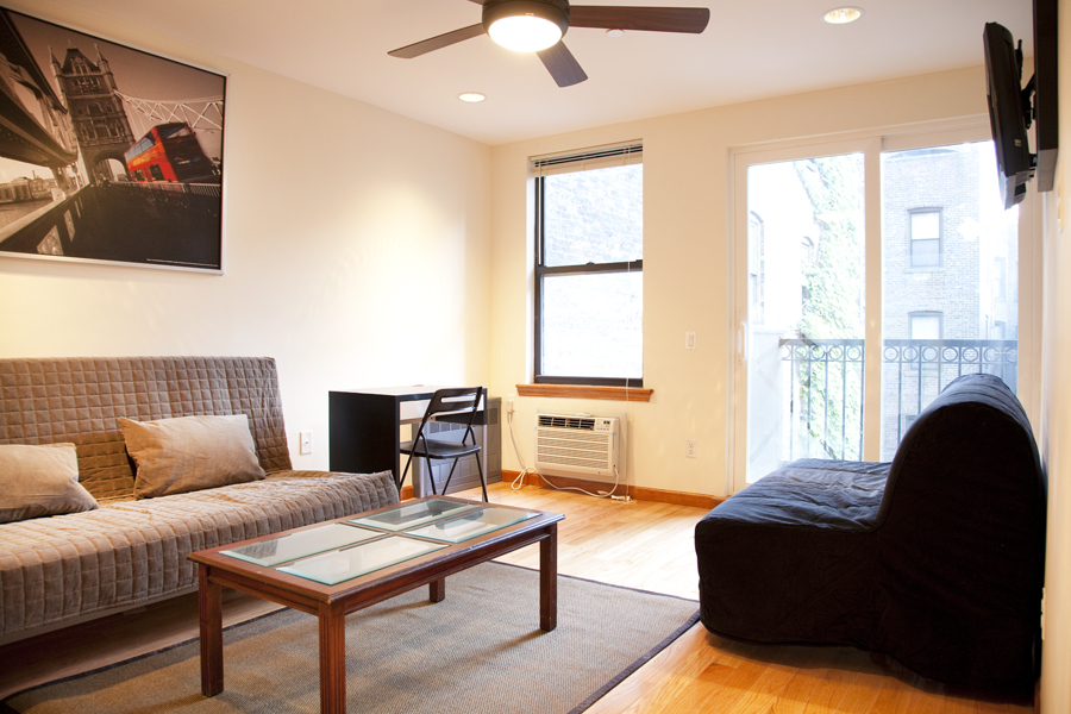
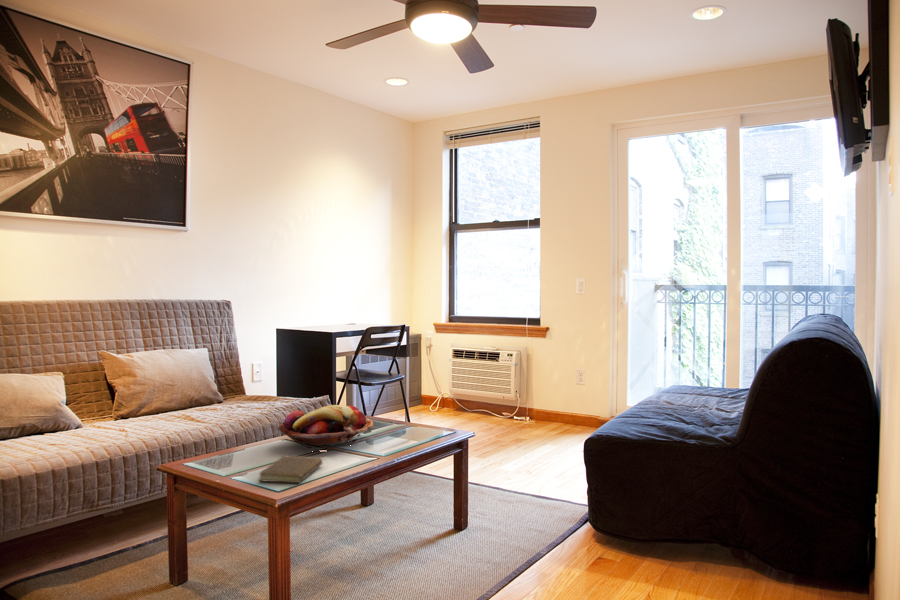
+ book [257,455,336,484]
+ fruit basket [276,404,374,452]
